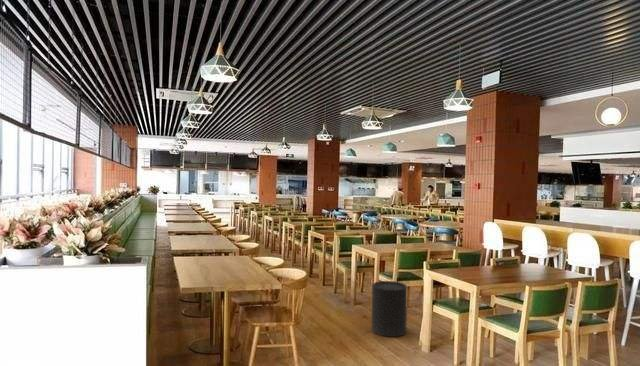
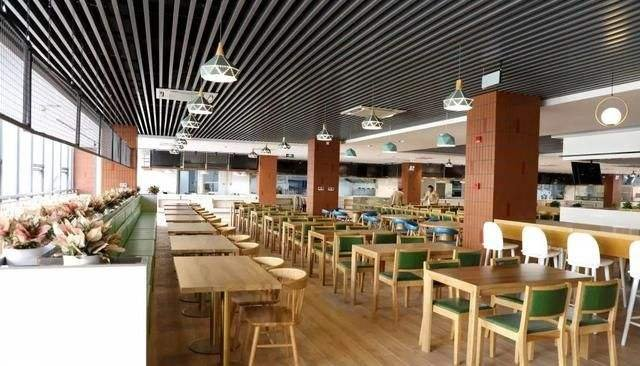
- trash can [371,280,408,338]
